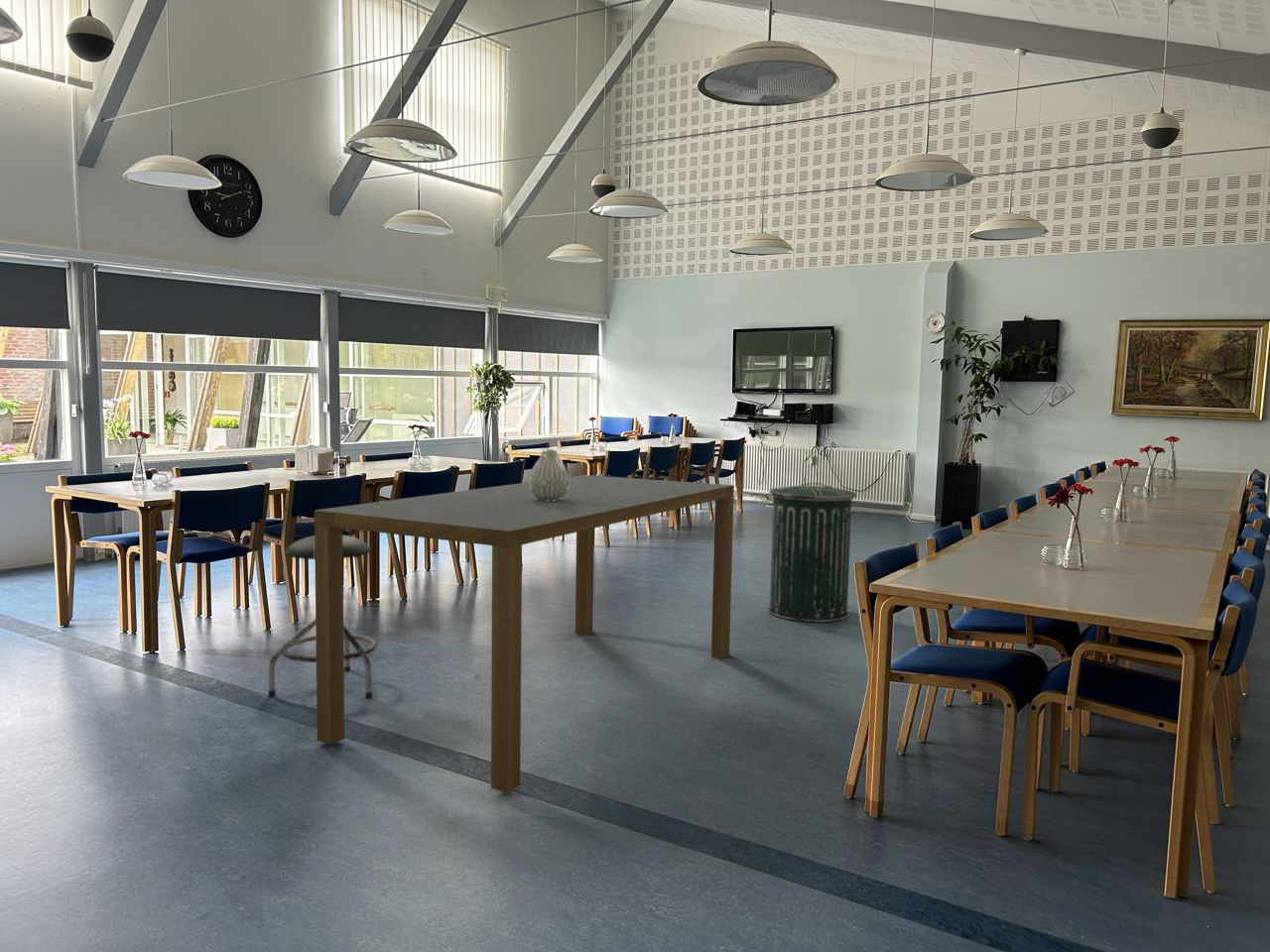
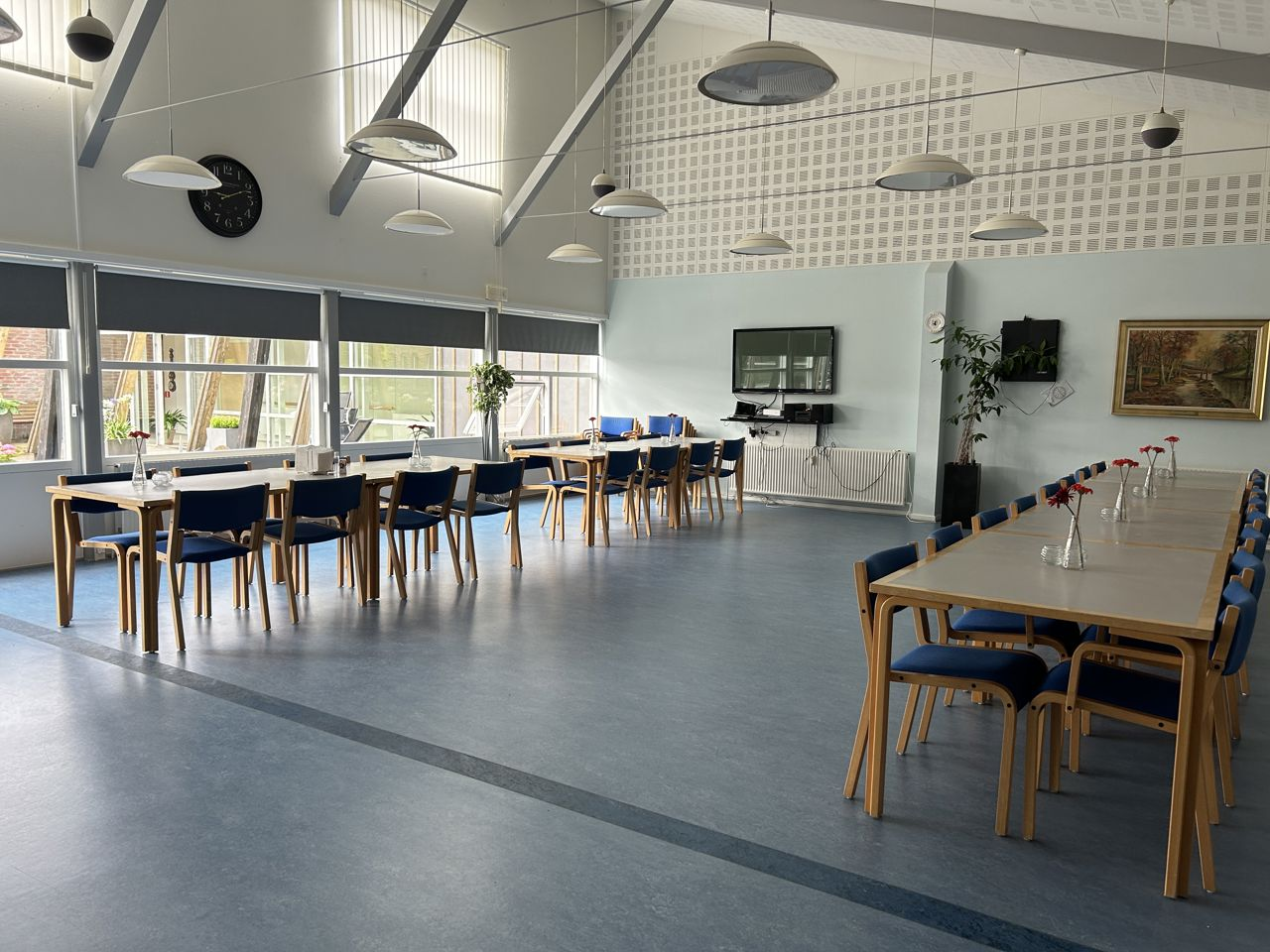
- vase [528,448,570,501]
- dining table [314,474,735,793]
- trash can [767,482,858,623]
- stool [267,535,378,698]
